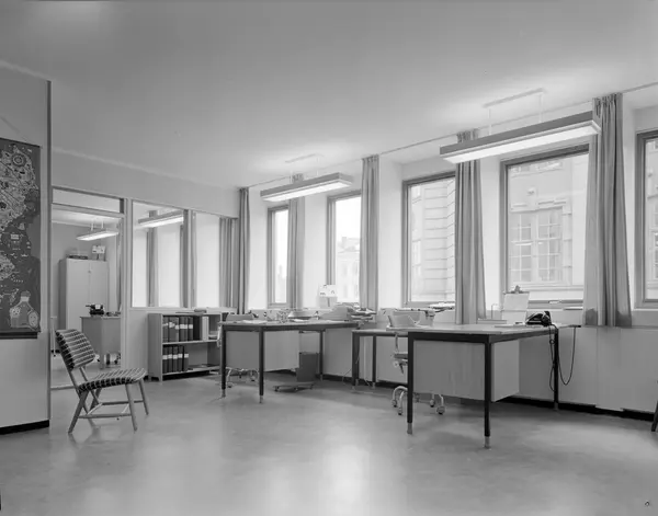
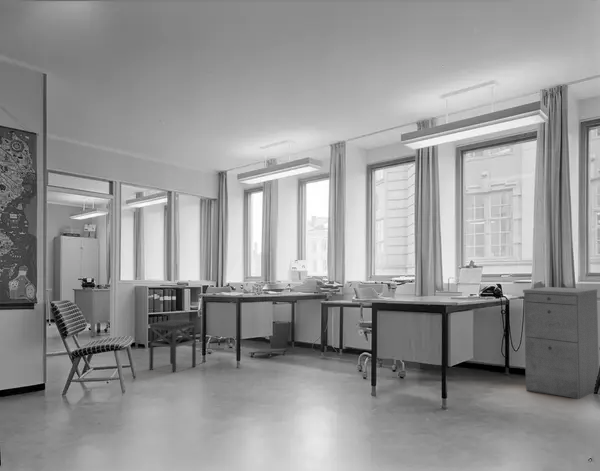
+ side table [148,319,197,373]
+ filing cabinet [522,286,600,400]
